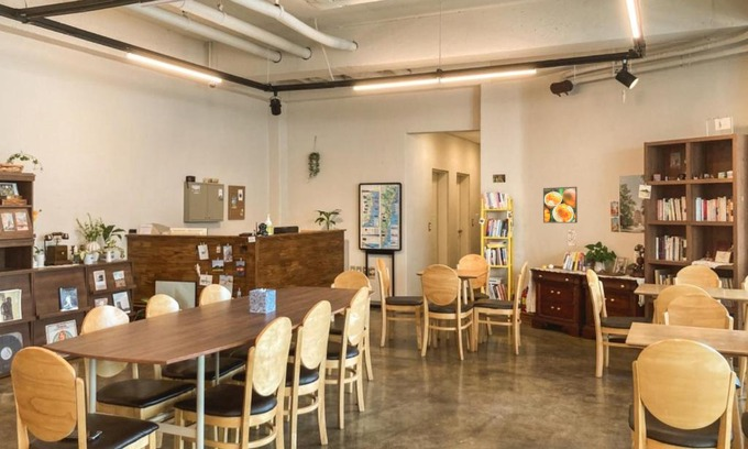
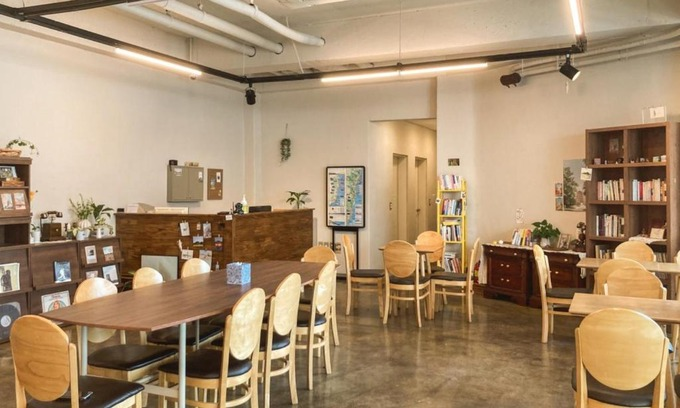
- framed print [542,186,579,225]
